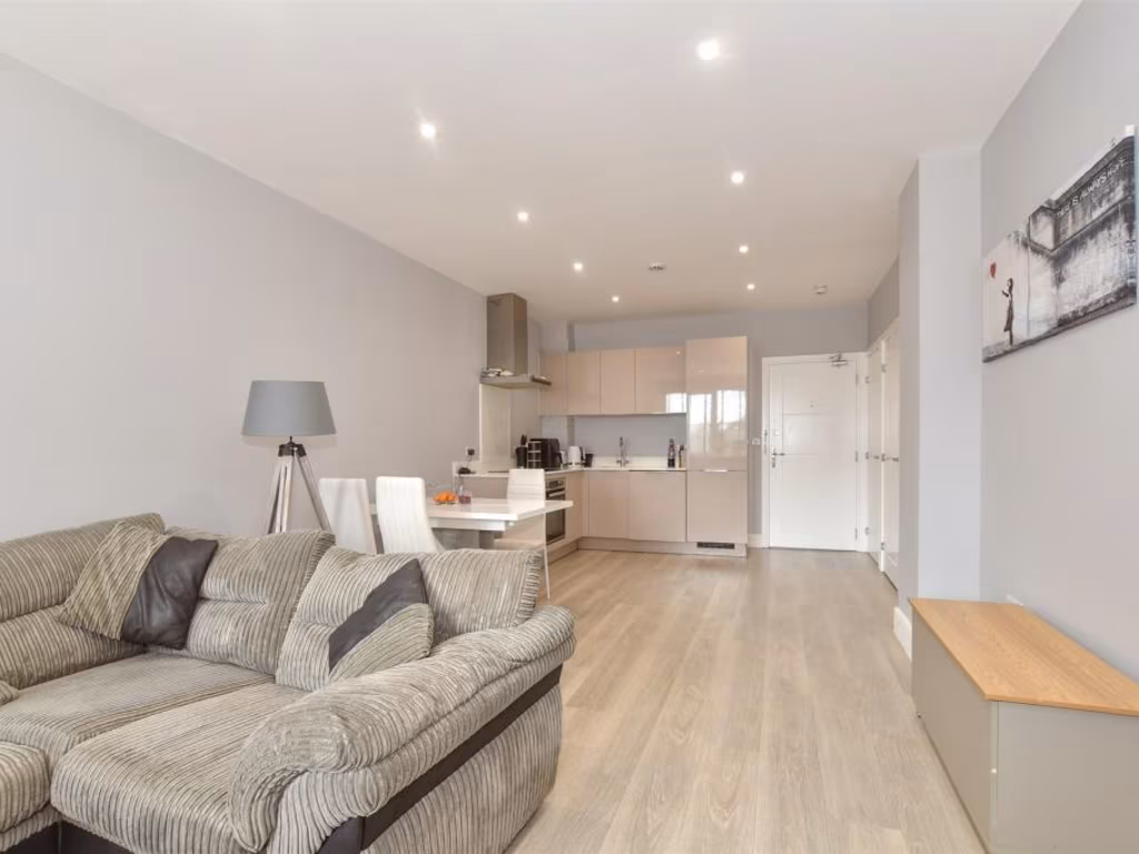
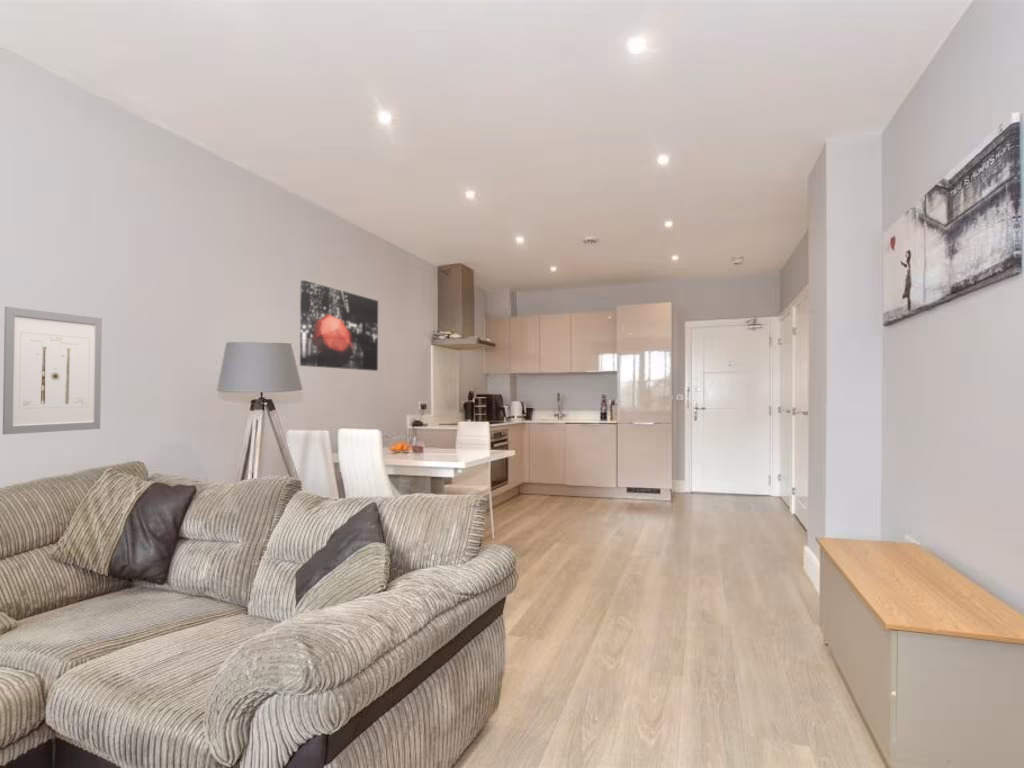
+ wall art [2,305,103,435]
+ wall art [299,279,379,372]
